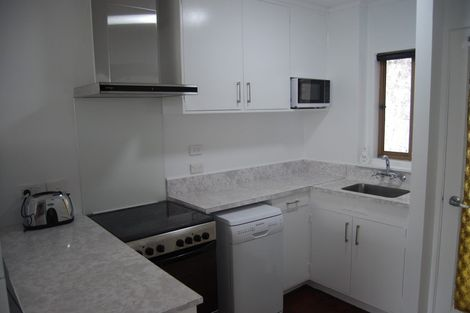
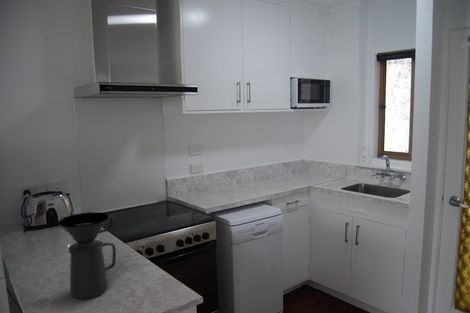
+ coffee maker [58,211,117,300]
